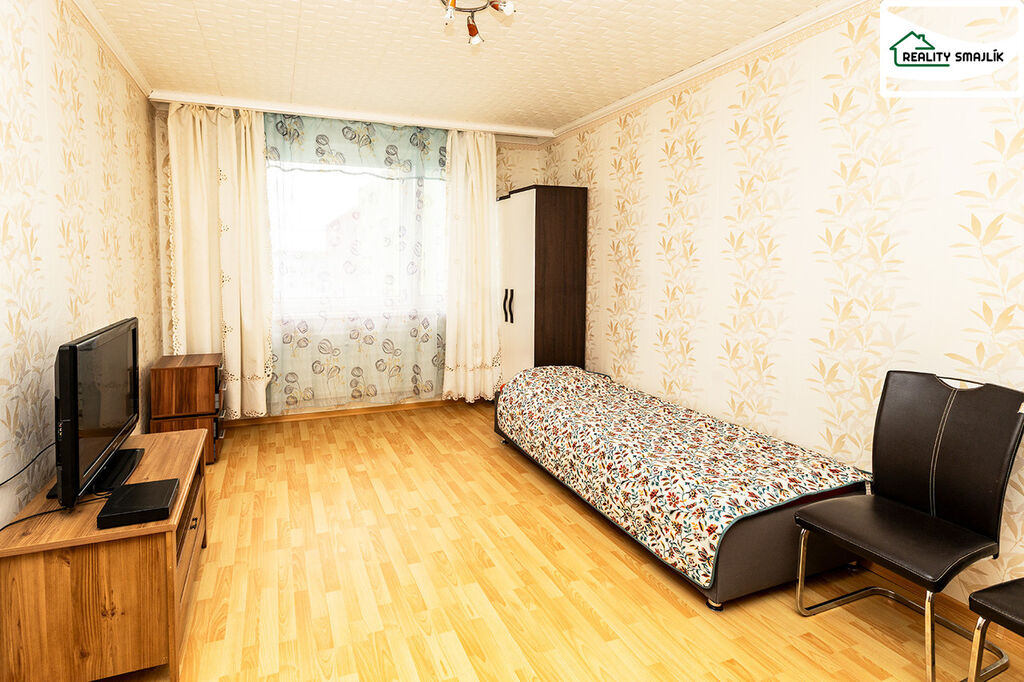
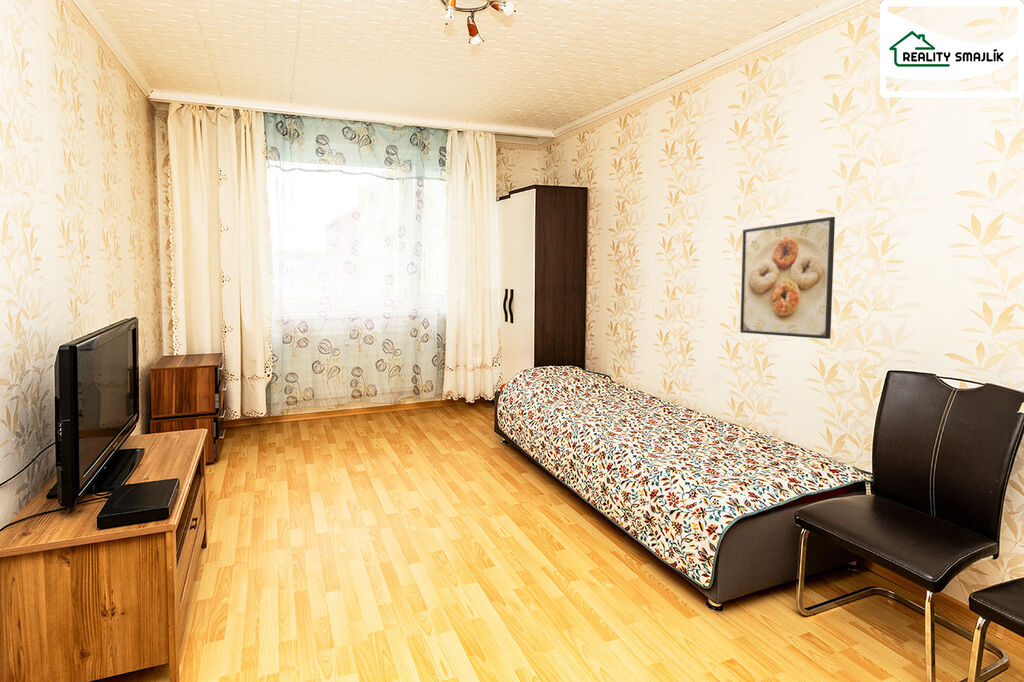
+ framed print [739,216,836,340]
